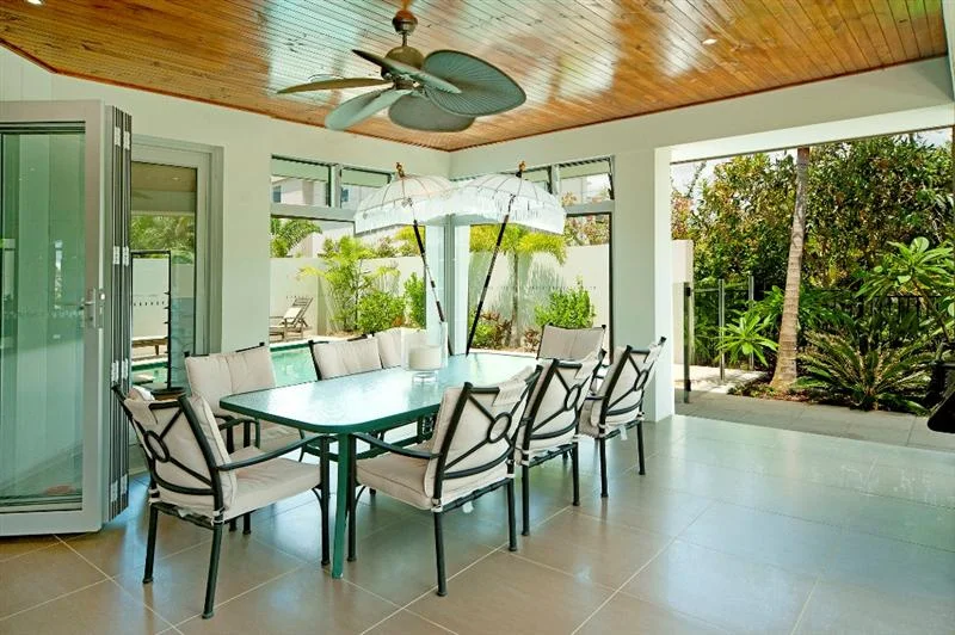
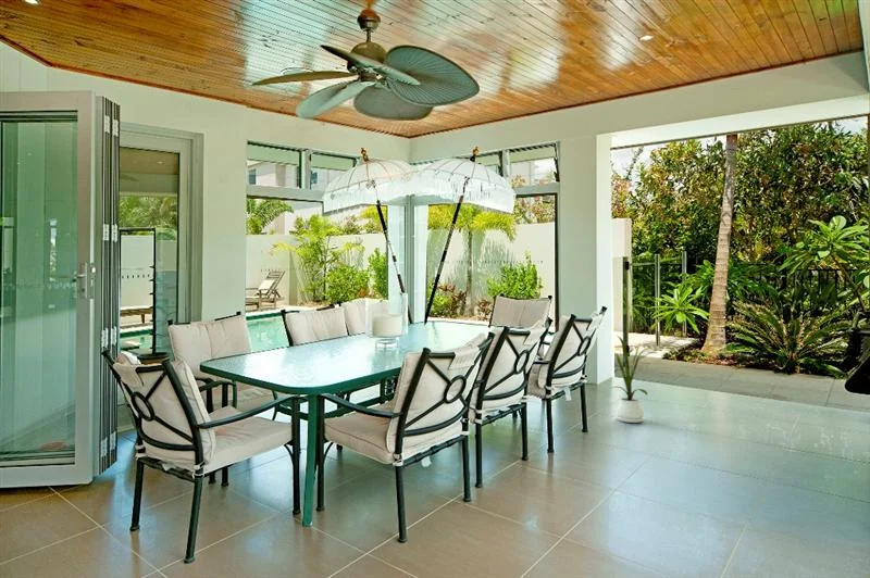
+ house plant [611,335,652,424]
